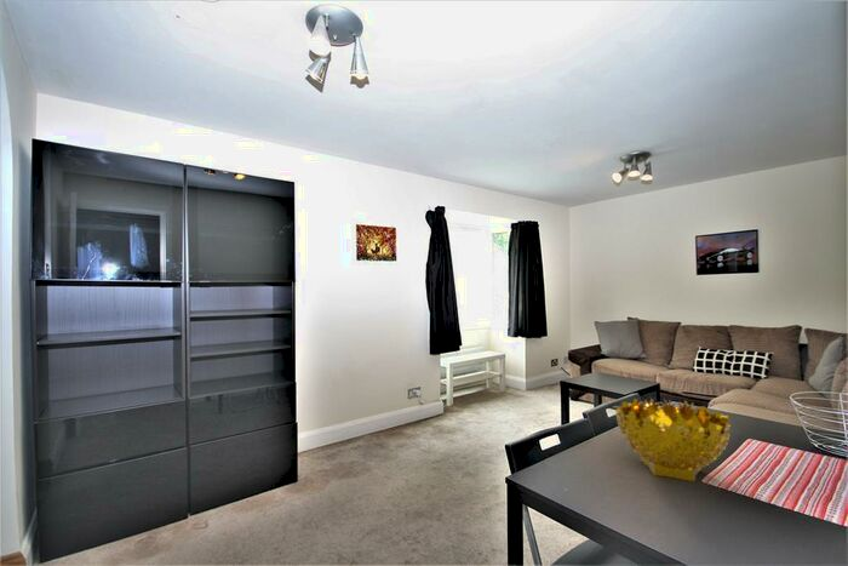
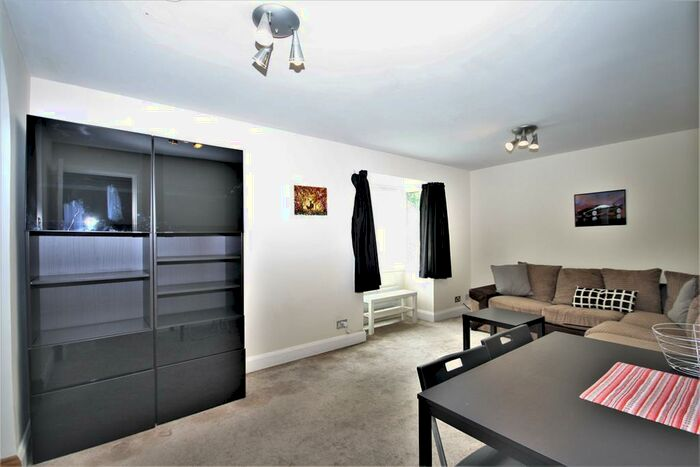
- decorative bowl [614,398,732,482]
